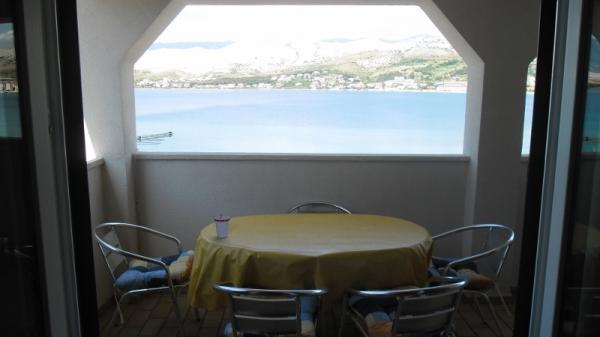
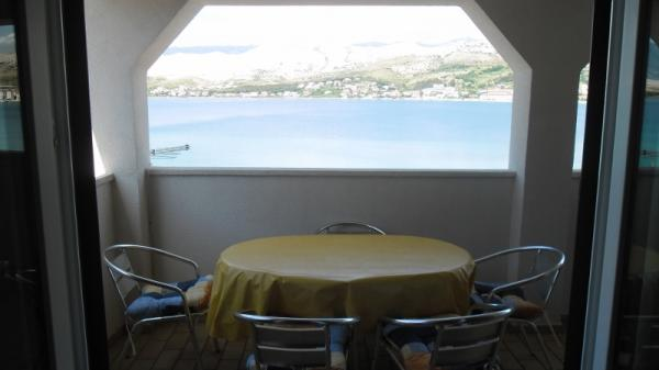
- cup [213,215,231,239]
